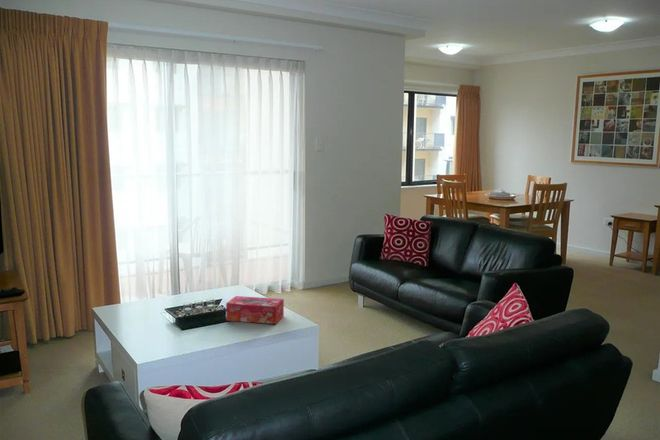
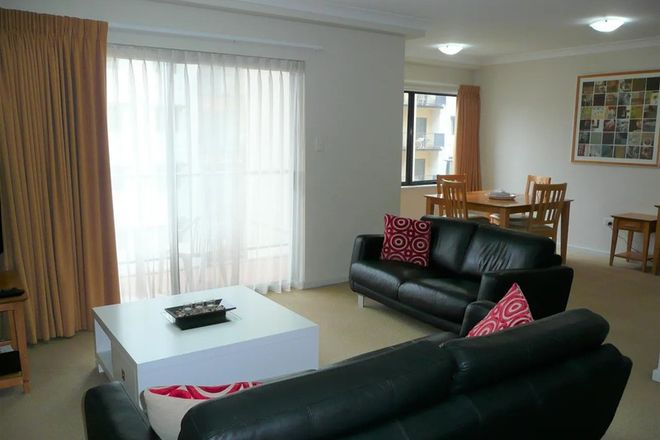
- tissue box [225,295,285,325]
